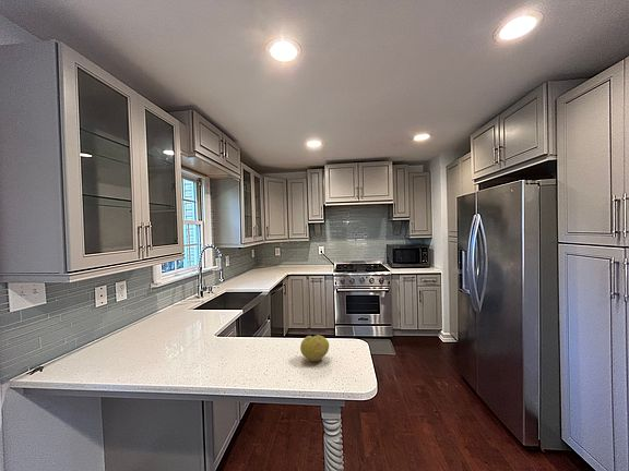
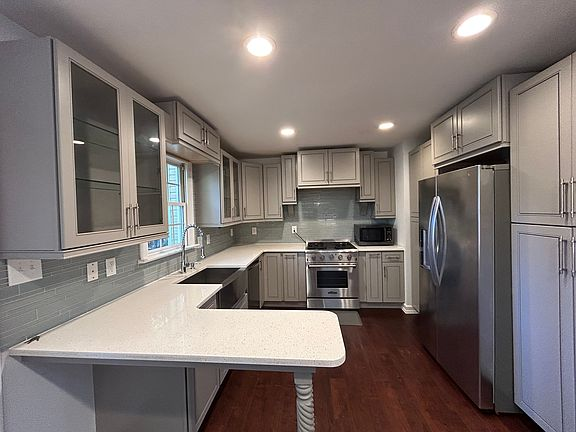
- fruit [299,334,330,363]
